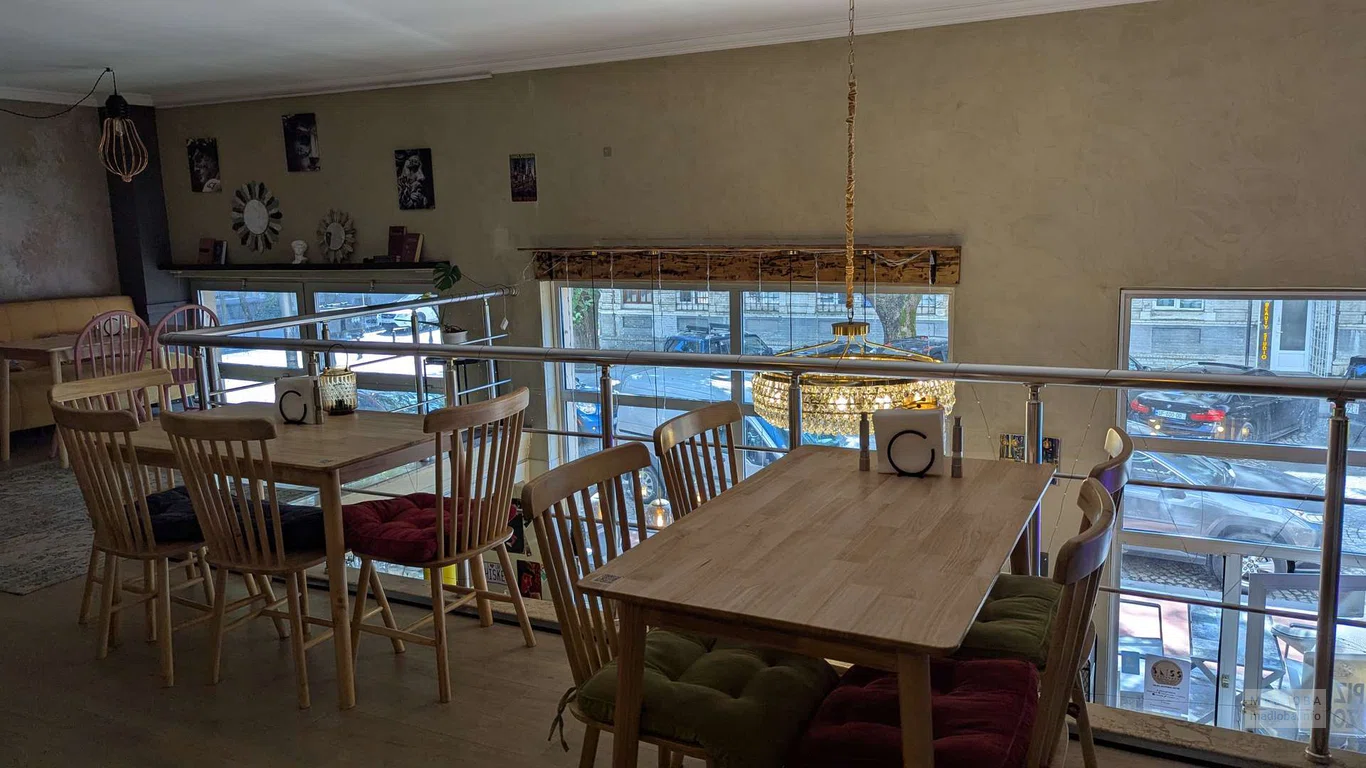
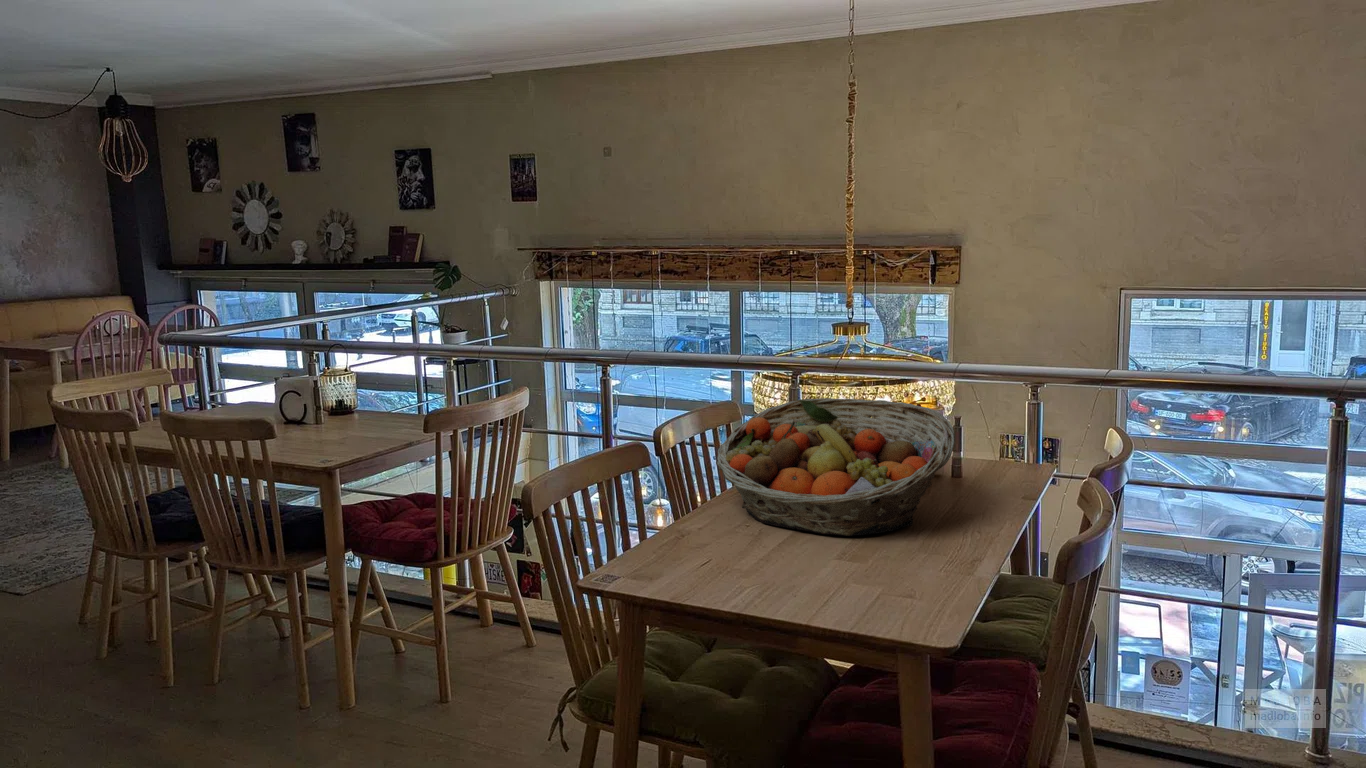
+ fruit basket [715,397,956,537]
